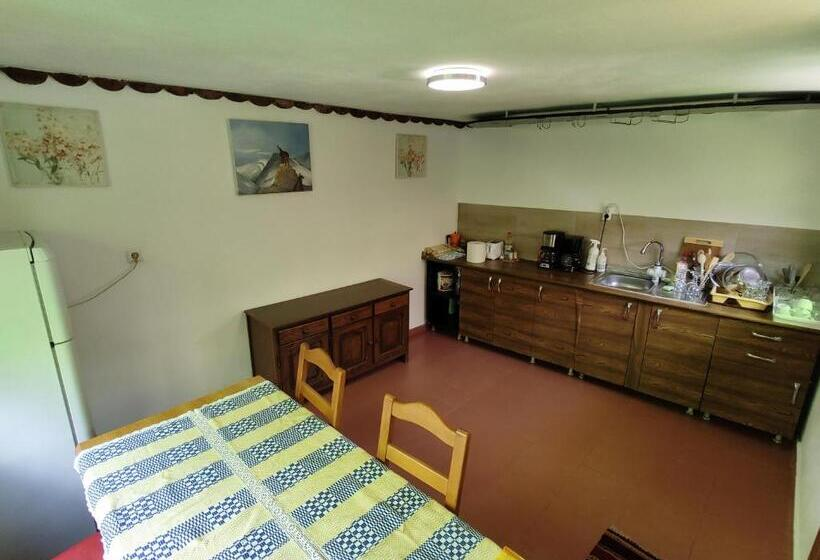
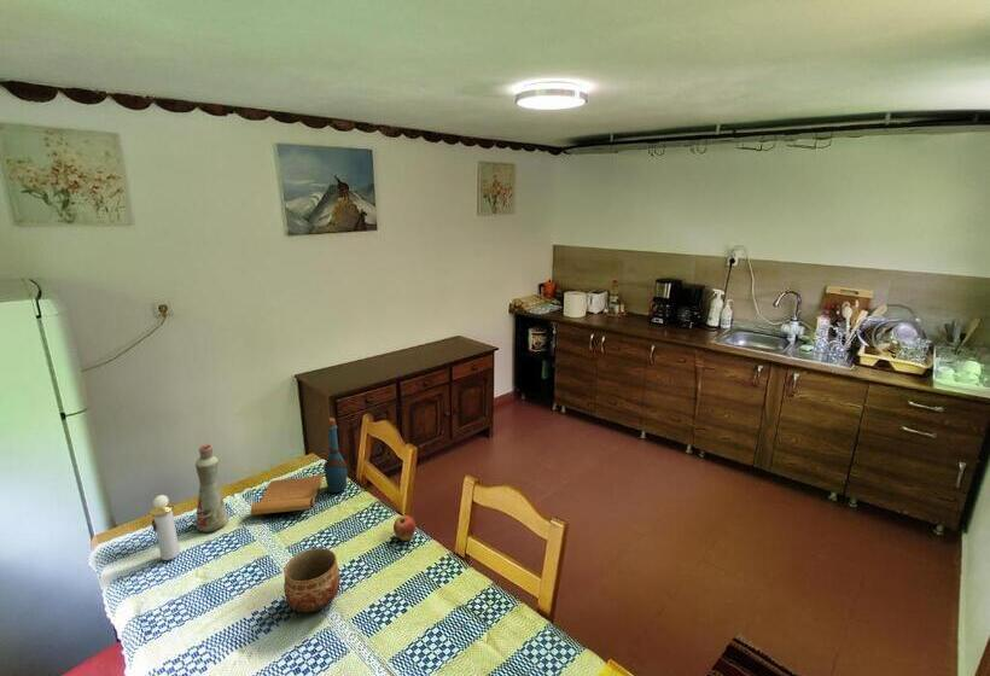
+ bowl [283,547,340,613]
+ perfume bottle [148,494,181,561]
+ message in a bottle [250,416,349,515]
+ fruit [392,514,417,542]
+ bottle [194,444,229,534]
